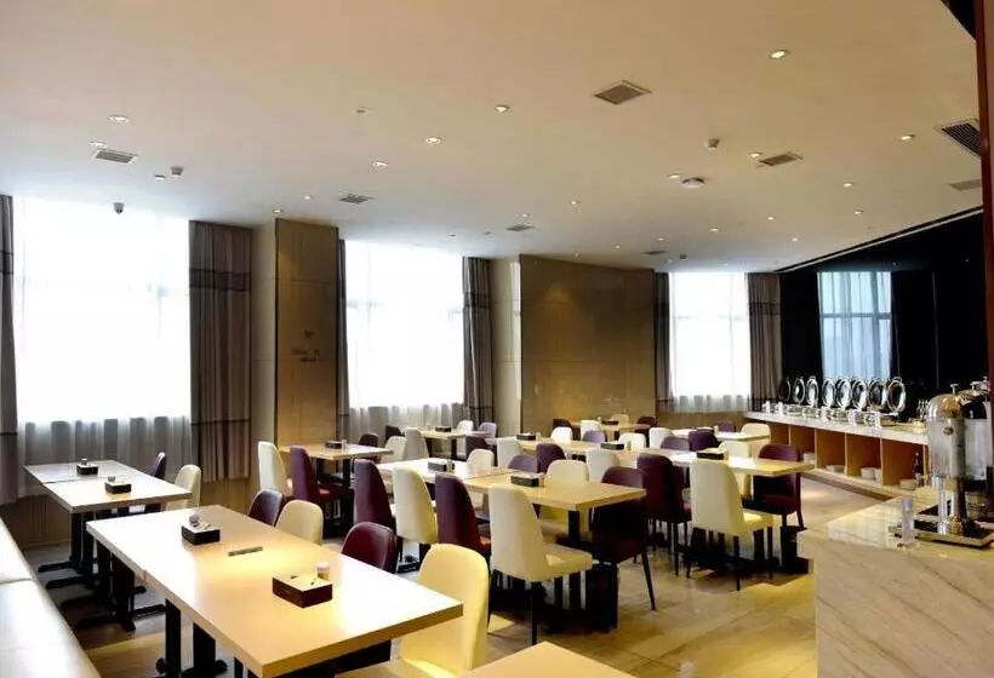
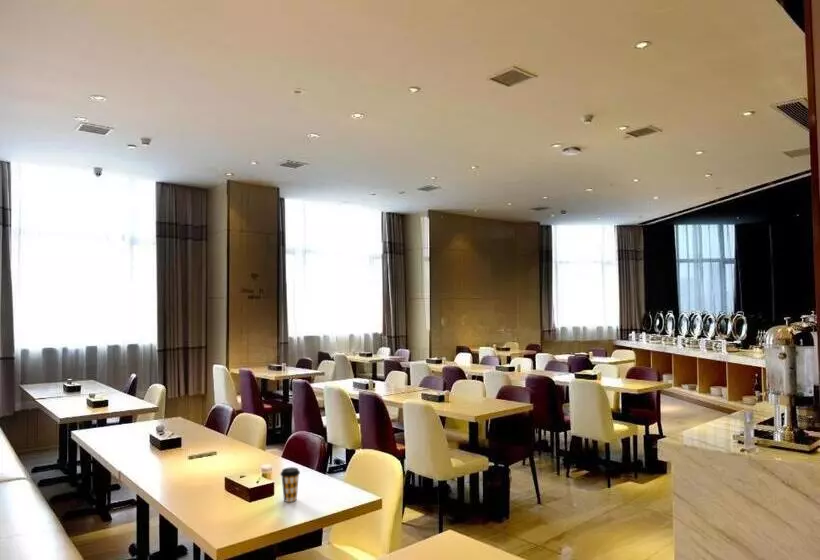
+ coffee cup [279,466,301,503]
